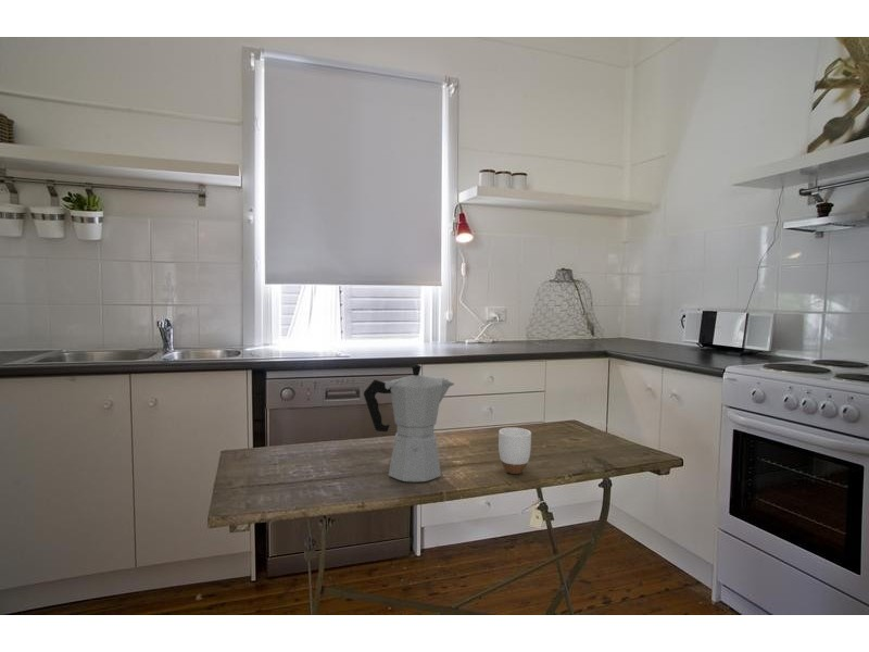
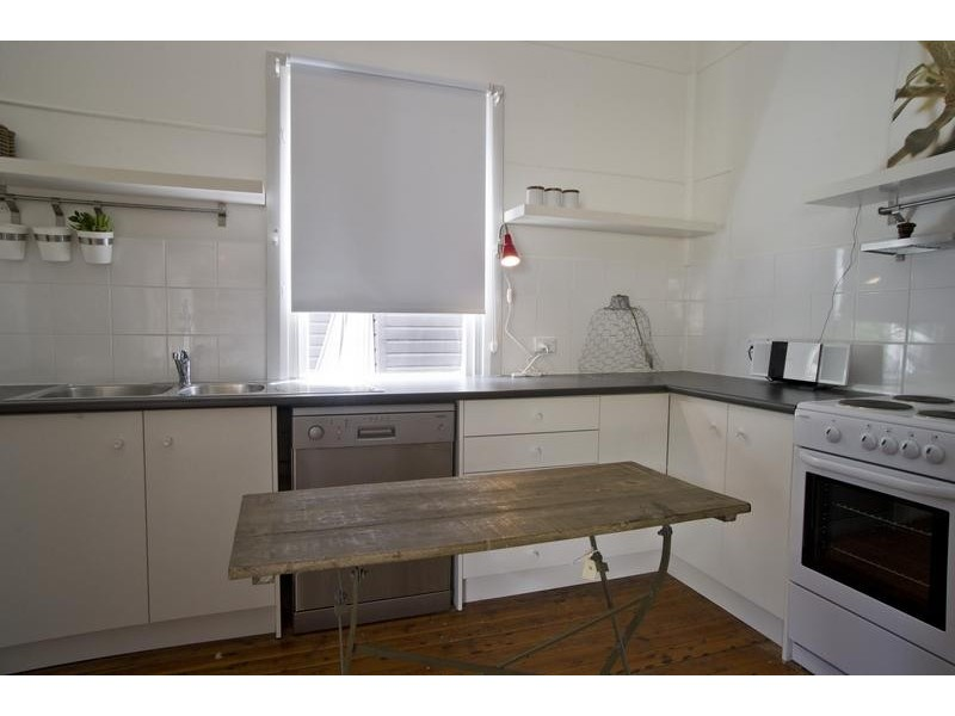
- moka pot [363,363,455,484]
- mug [498,426,532,475]
